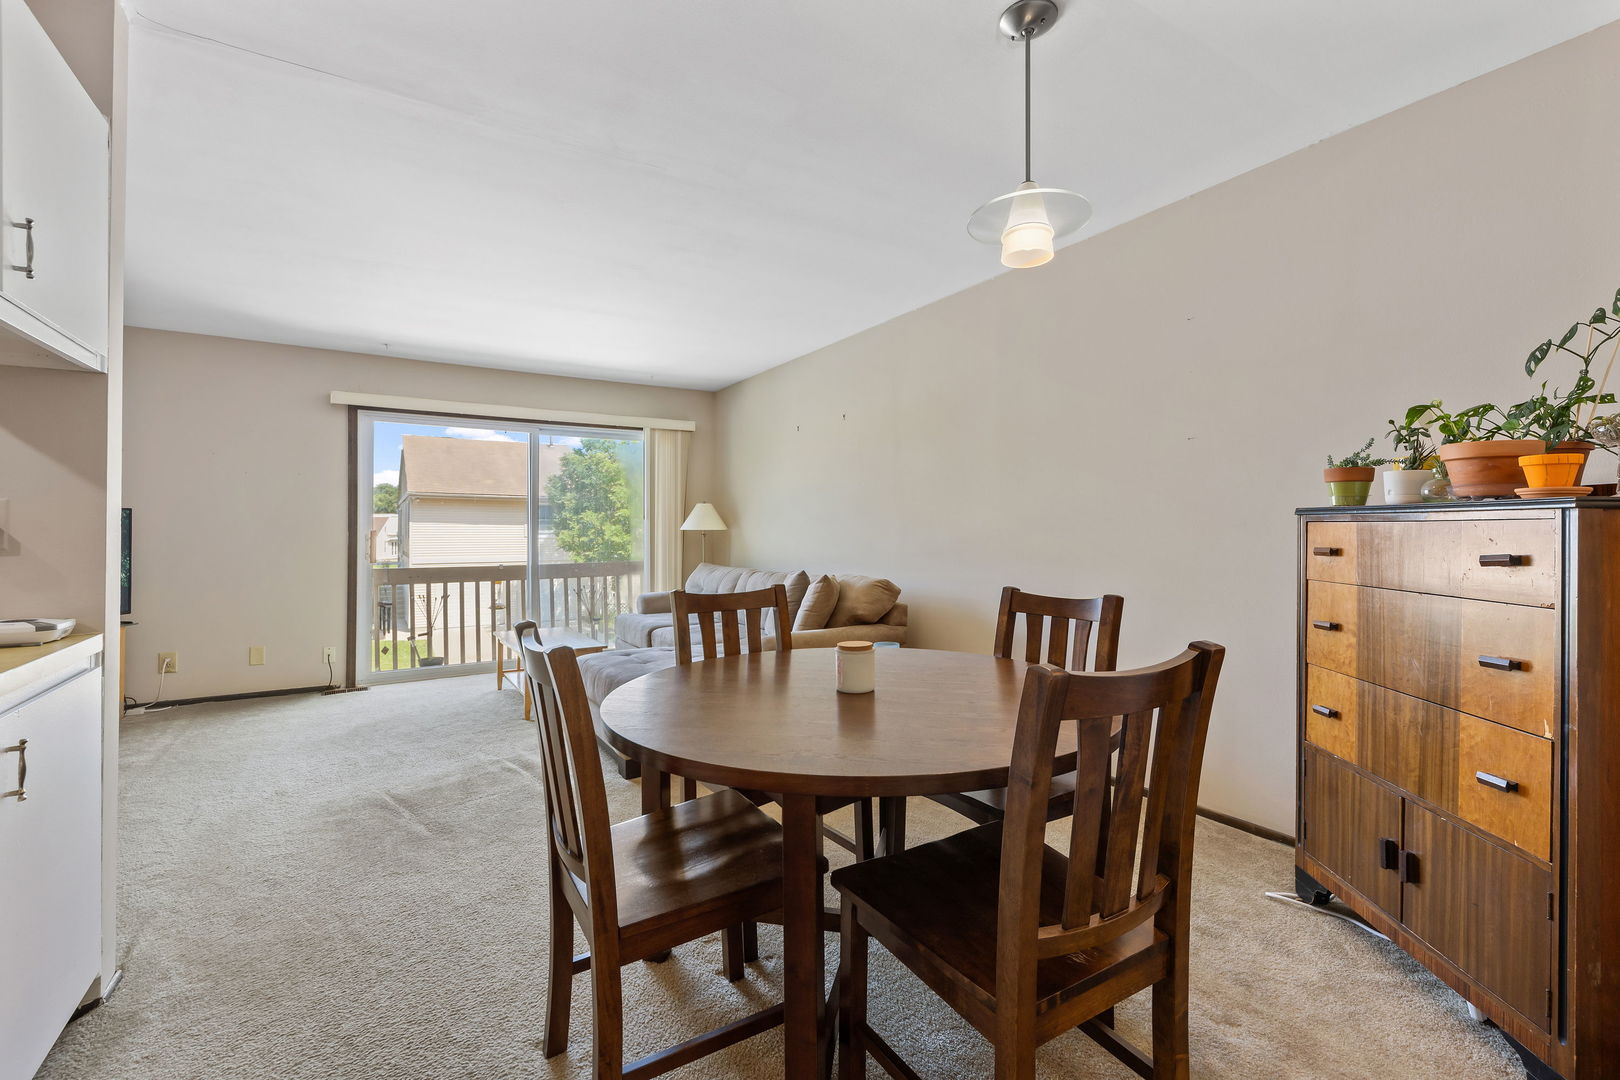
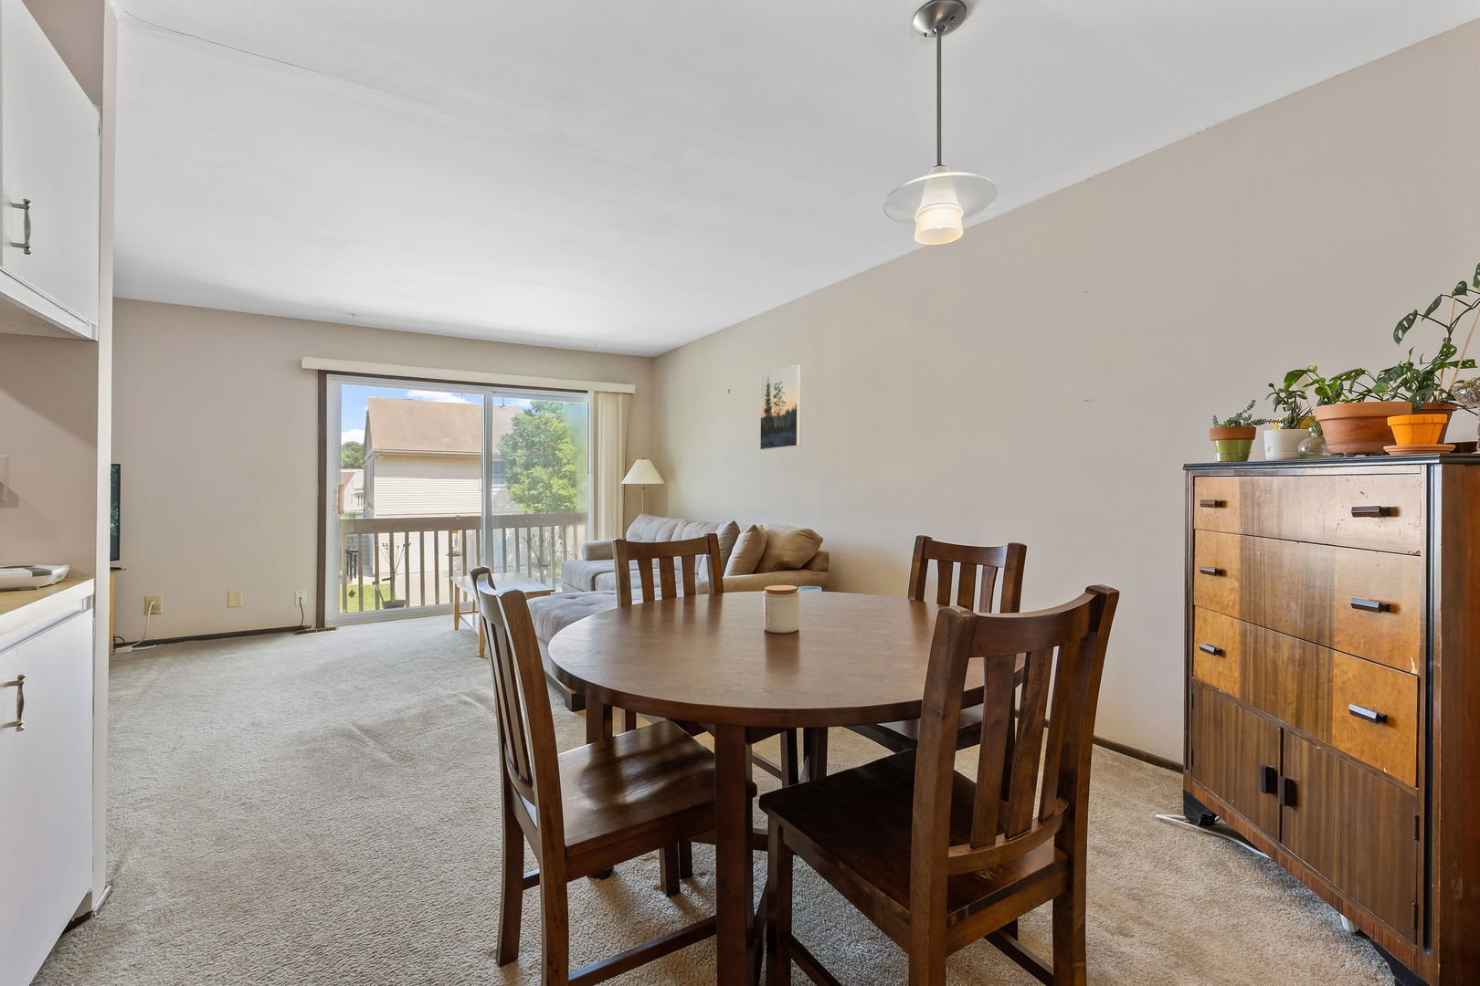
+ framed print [759,363,802,451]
